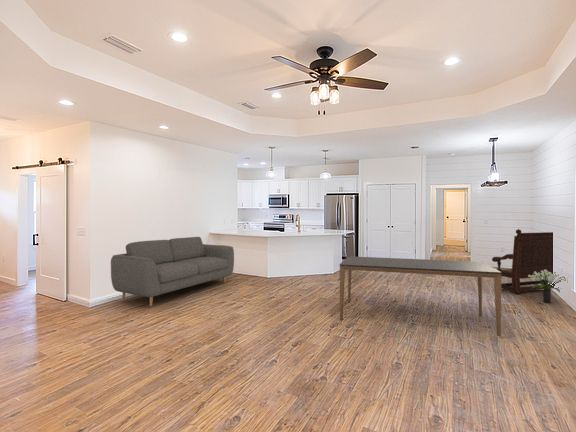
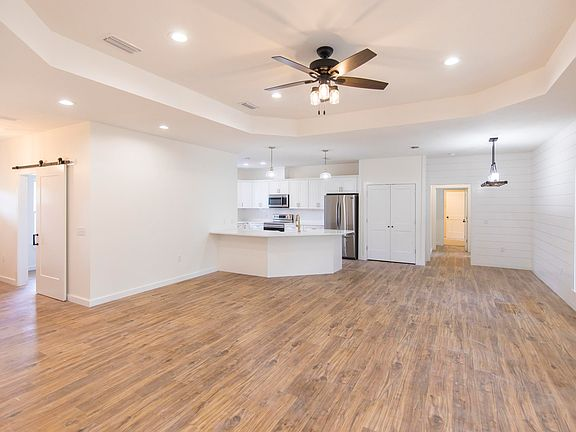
- dining table [339,255,502,338]
- bench [491,228,554,295]
- sofa [110,236,235,307]
- potted plant [528,270,566,304]
